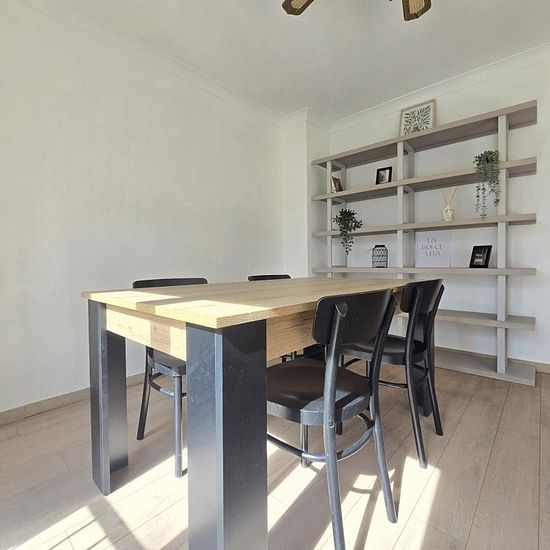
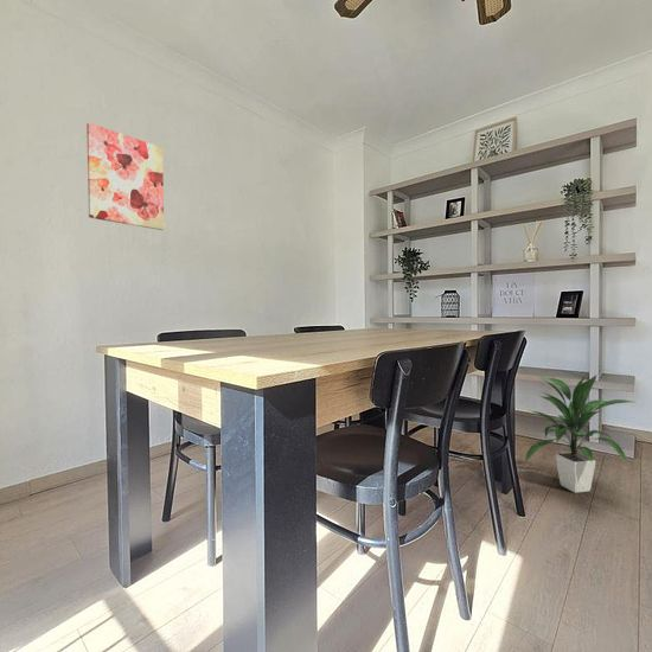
+ wall art [85,122,165,231]
+ indoor plant [523,371,634,494]
